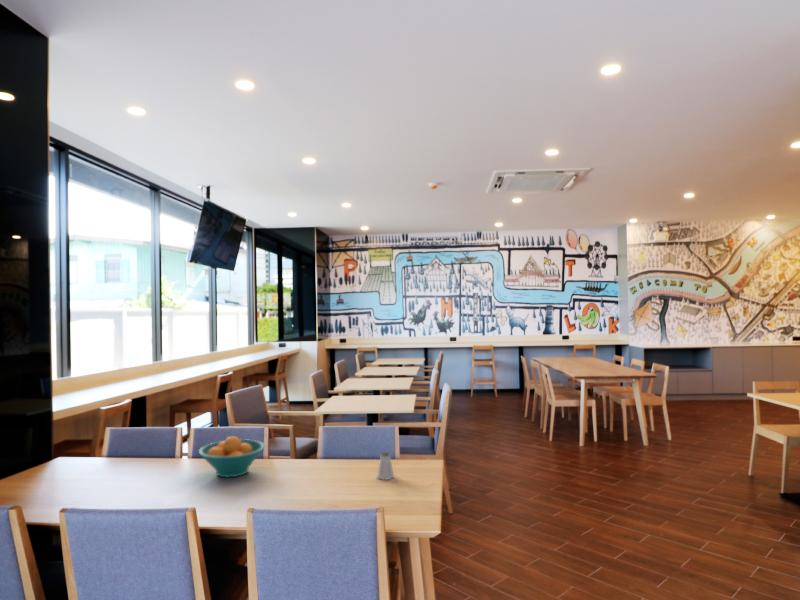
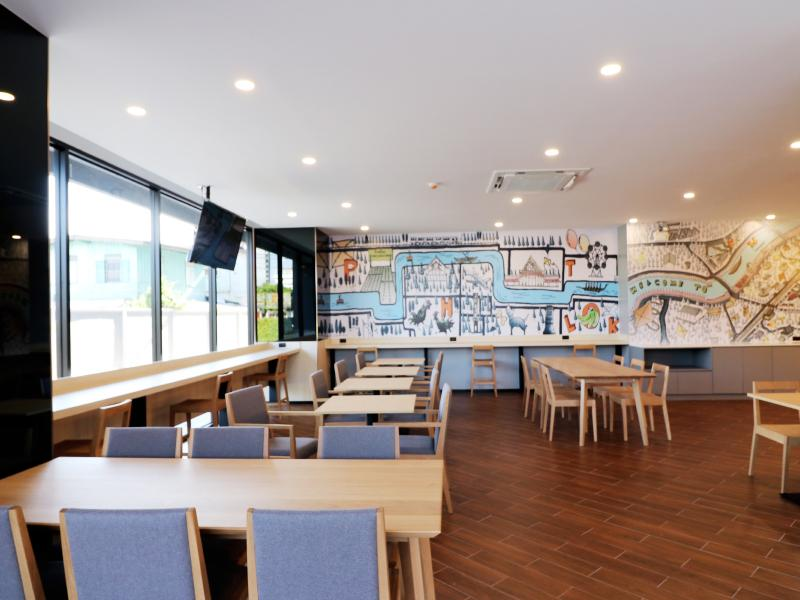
- fruit bowl [198,435,266,478]
- saltshaker [376,451,395,481]
